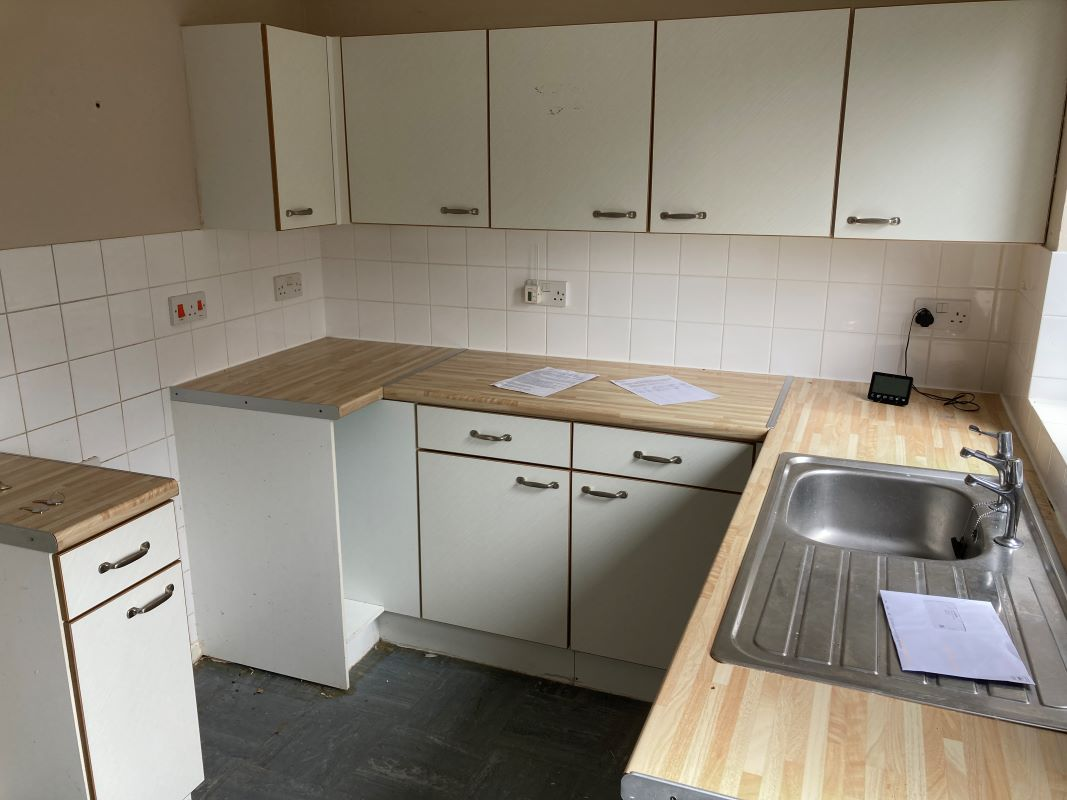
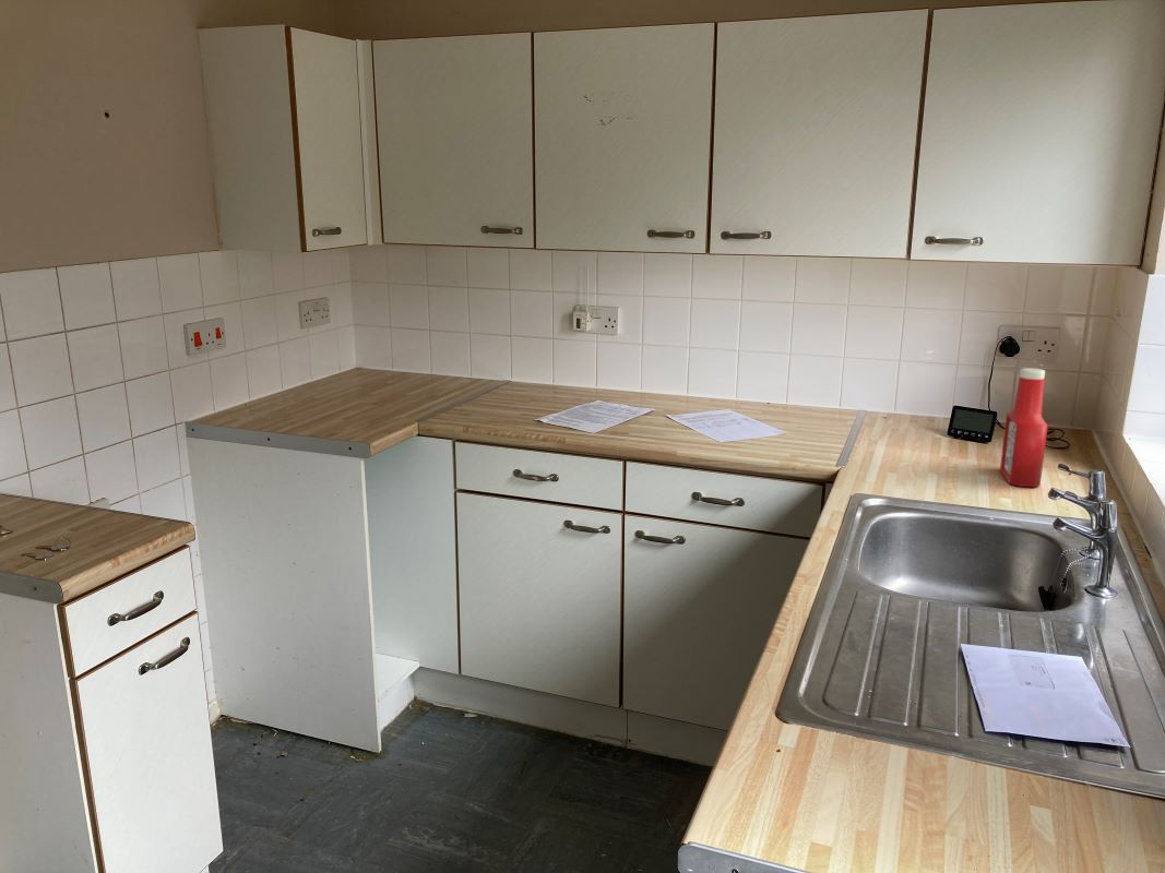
+ soap bottle [999,367,1049,488]
